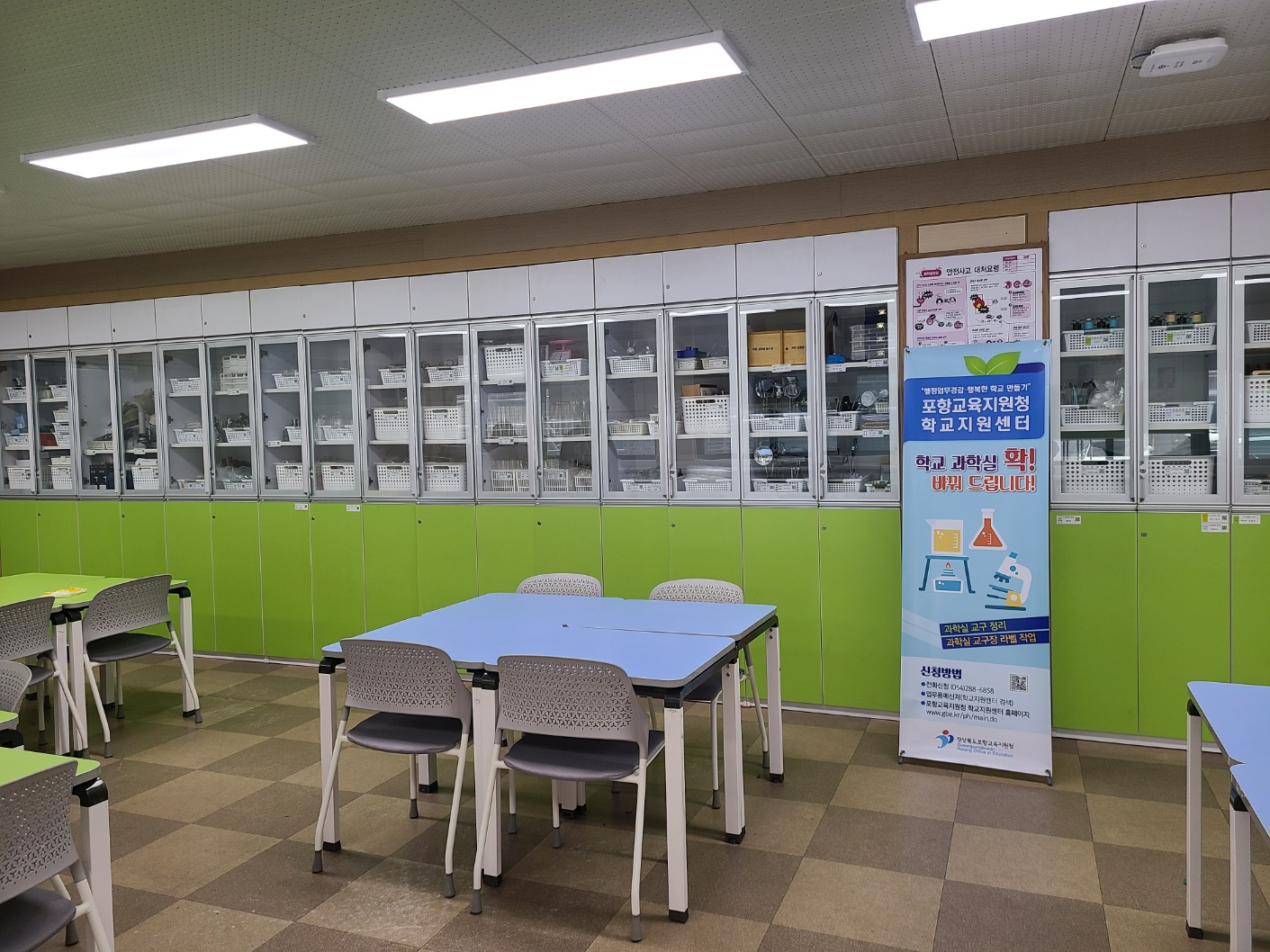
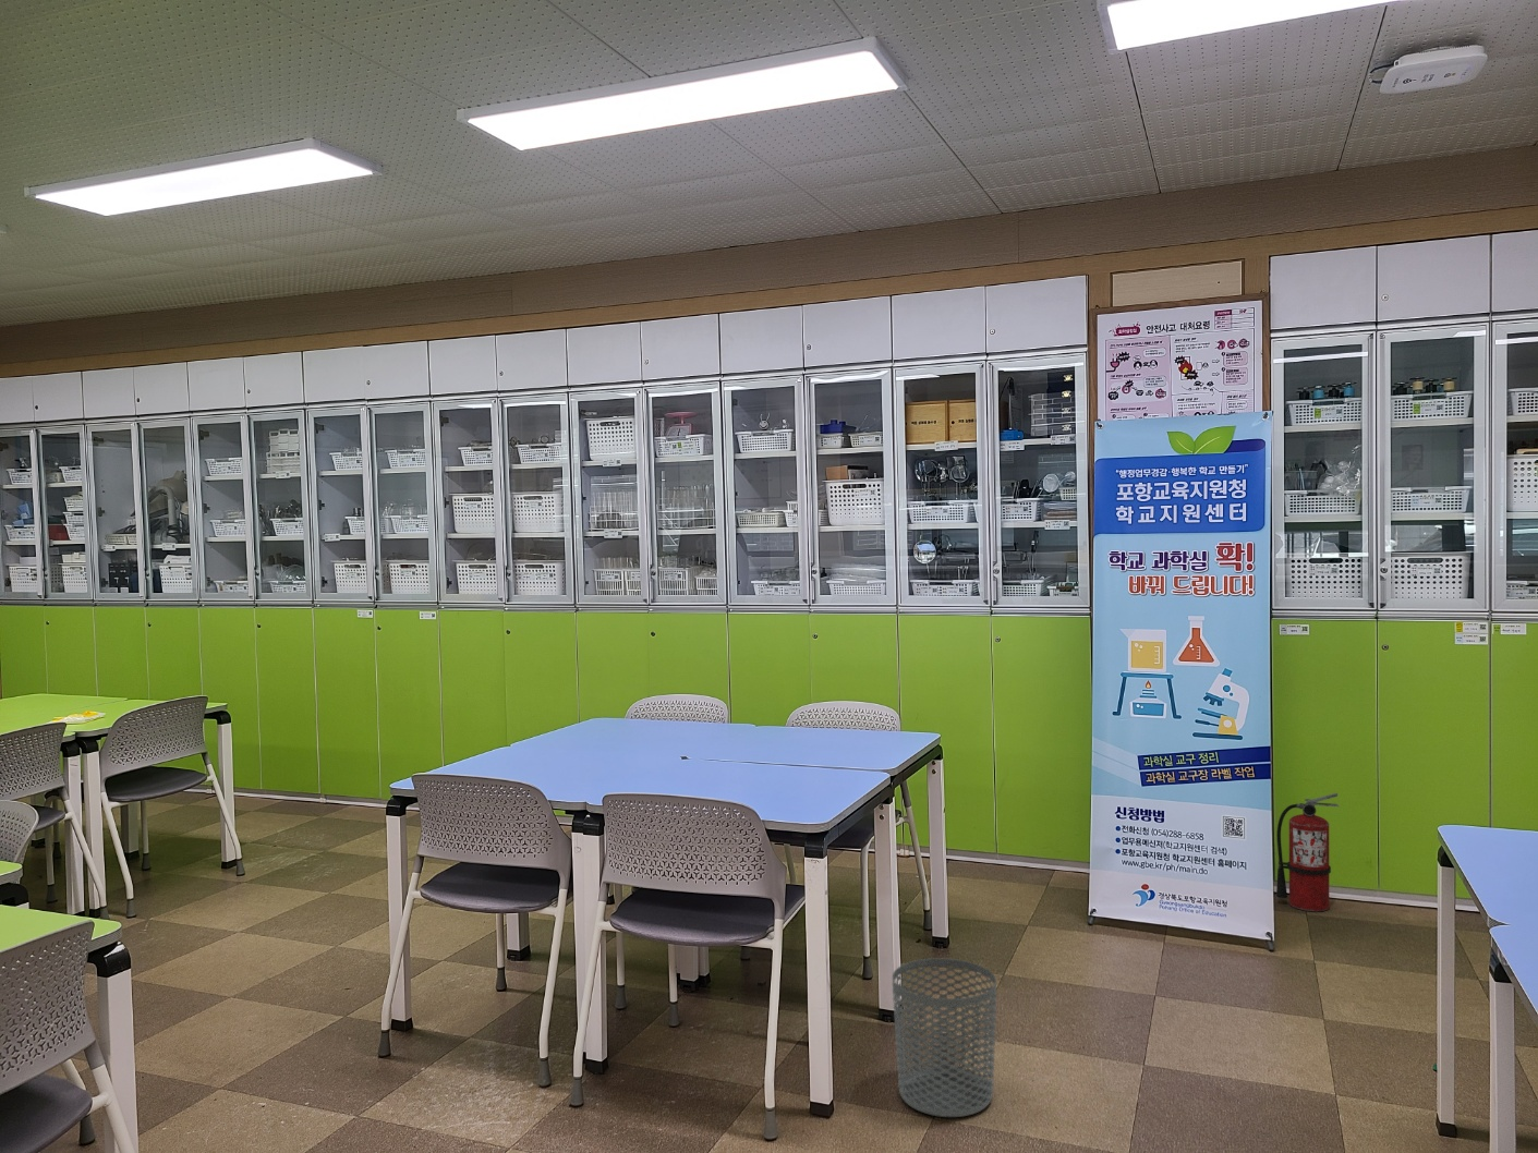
+ fire extinguisher [1275,792,1339,912]
+ waste bin [891,957,998,1118]
